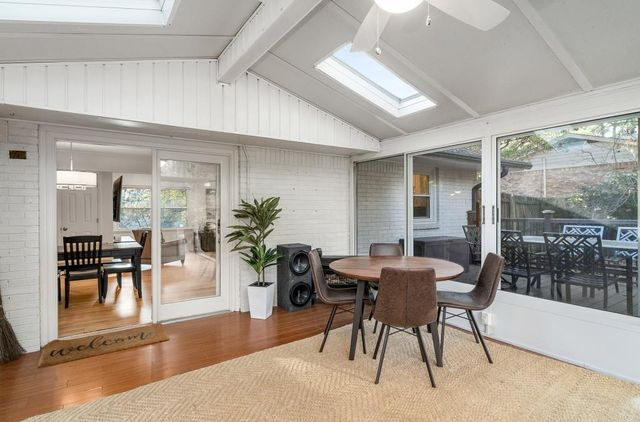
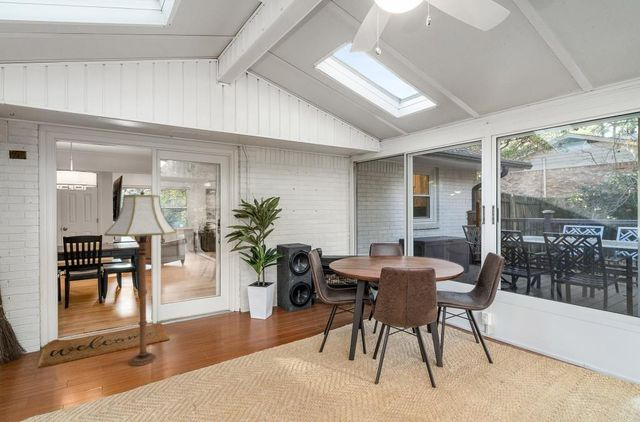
+ floor lamp [103,189,177,367]
